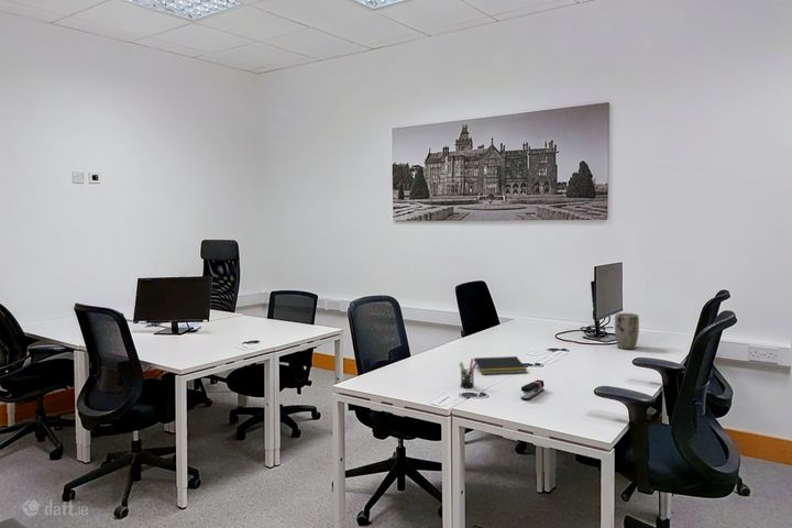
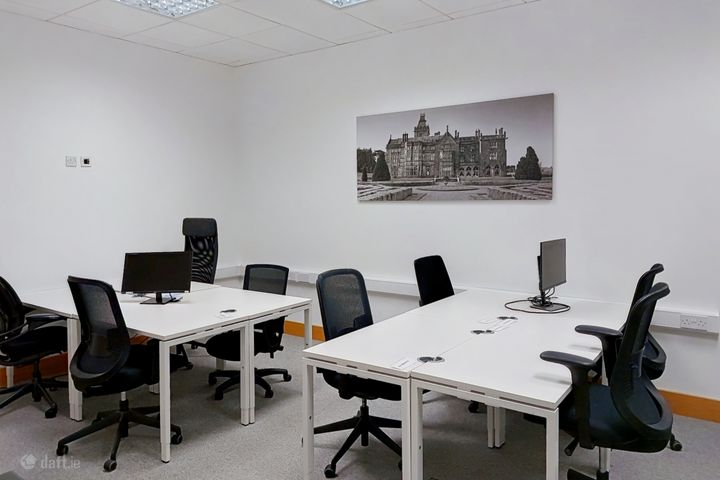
- plant pot [614,312,640,350]
- stapler [520,378,546,400]
- pen holder [458,358,477,389]
- notepad [472,355,528,375]
